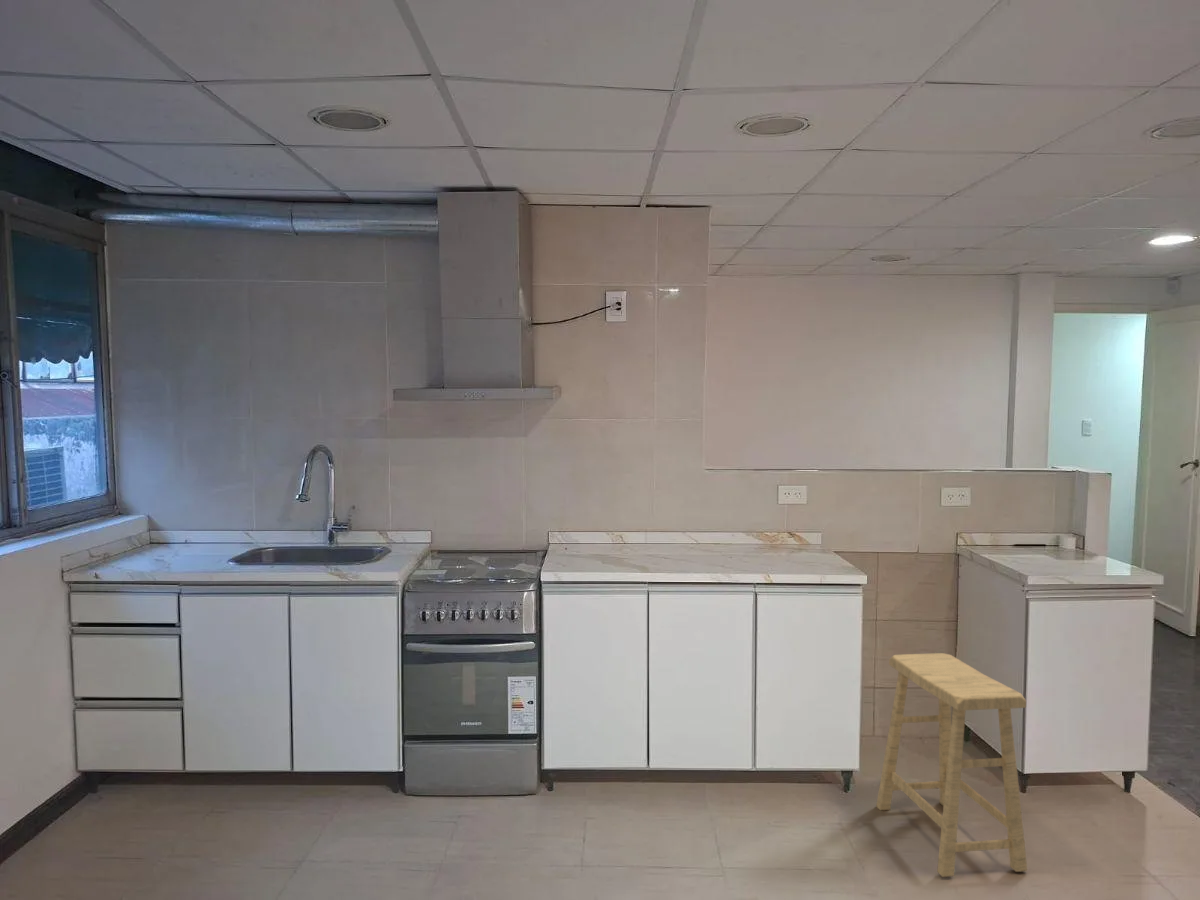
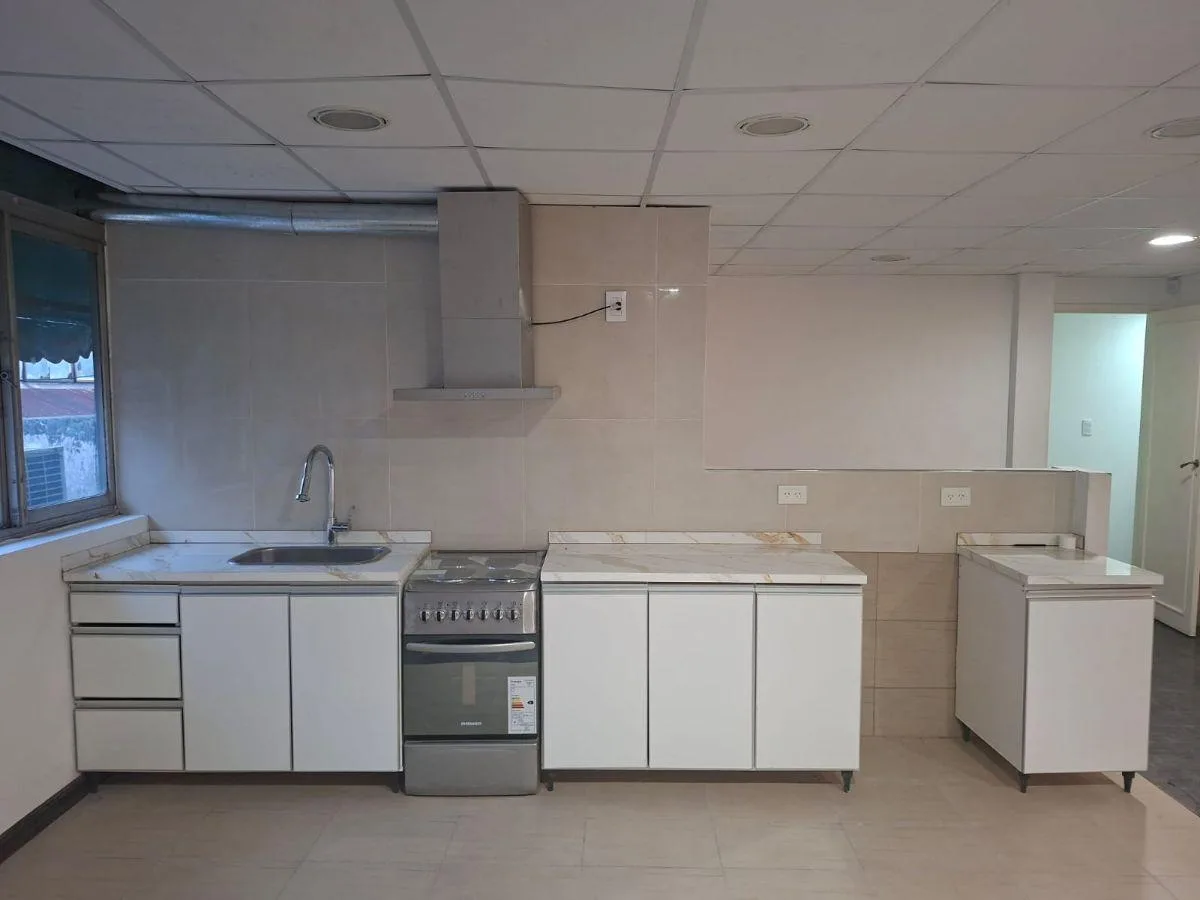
- stool [875,652,1028,878]
